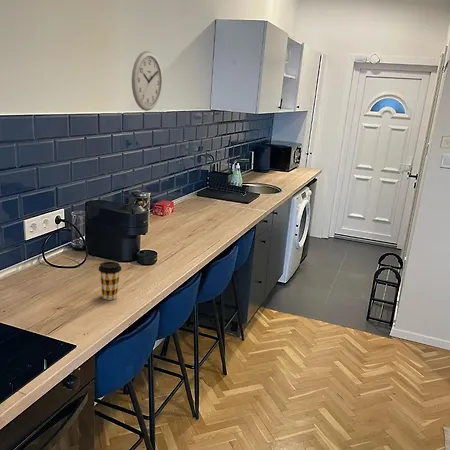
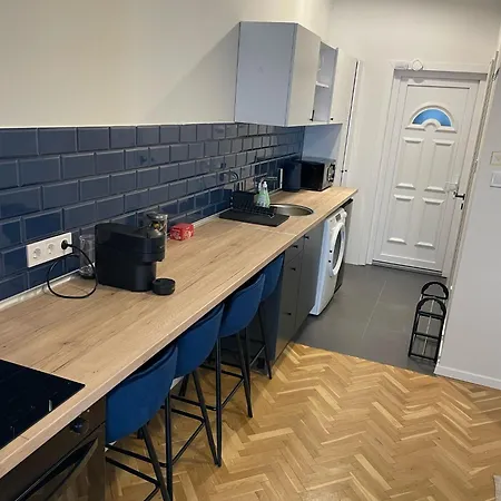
- wall clock [131,50,163,112]
- coffee cup [98,261,122,301]
